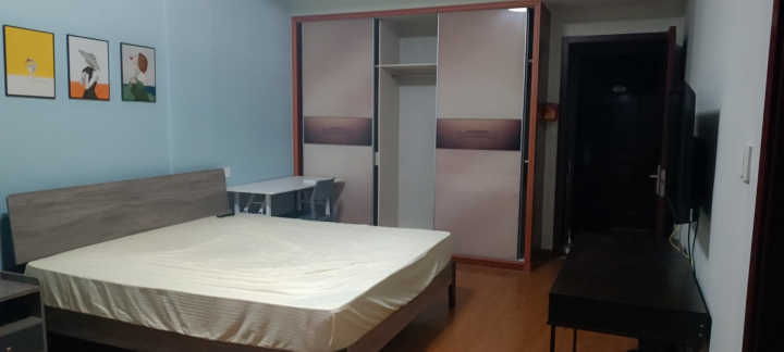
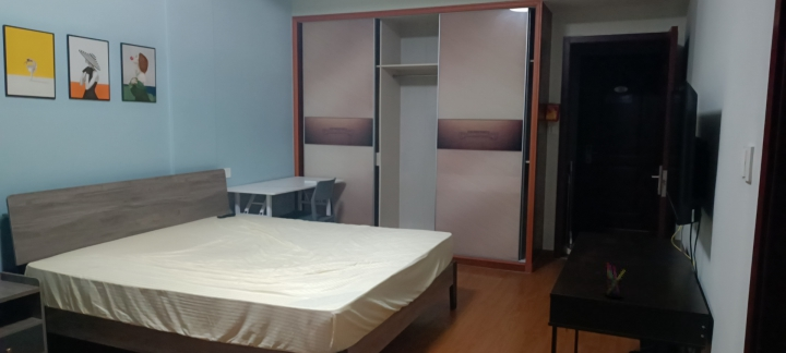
+ pen holder [605,263,626,299]
